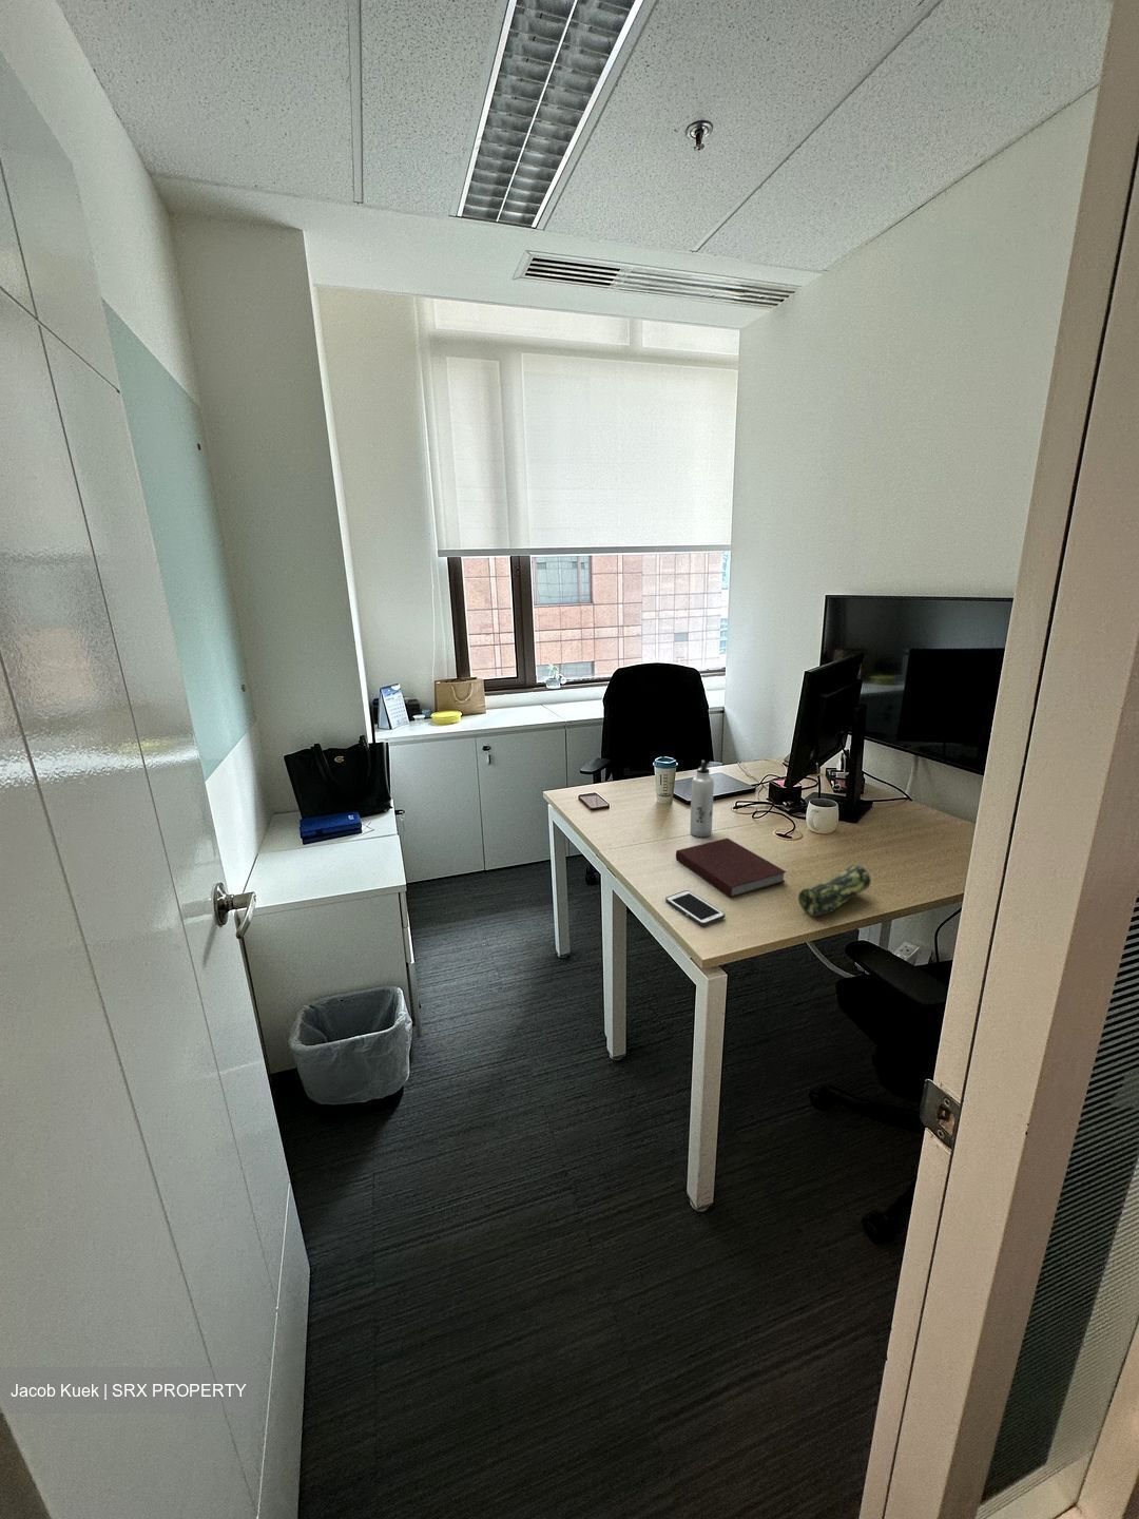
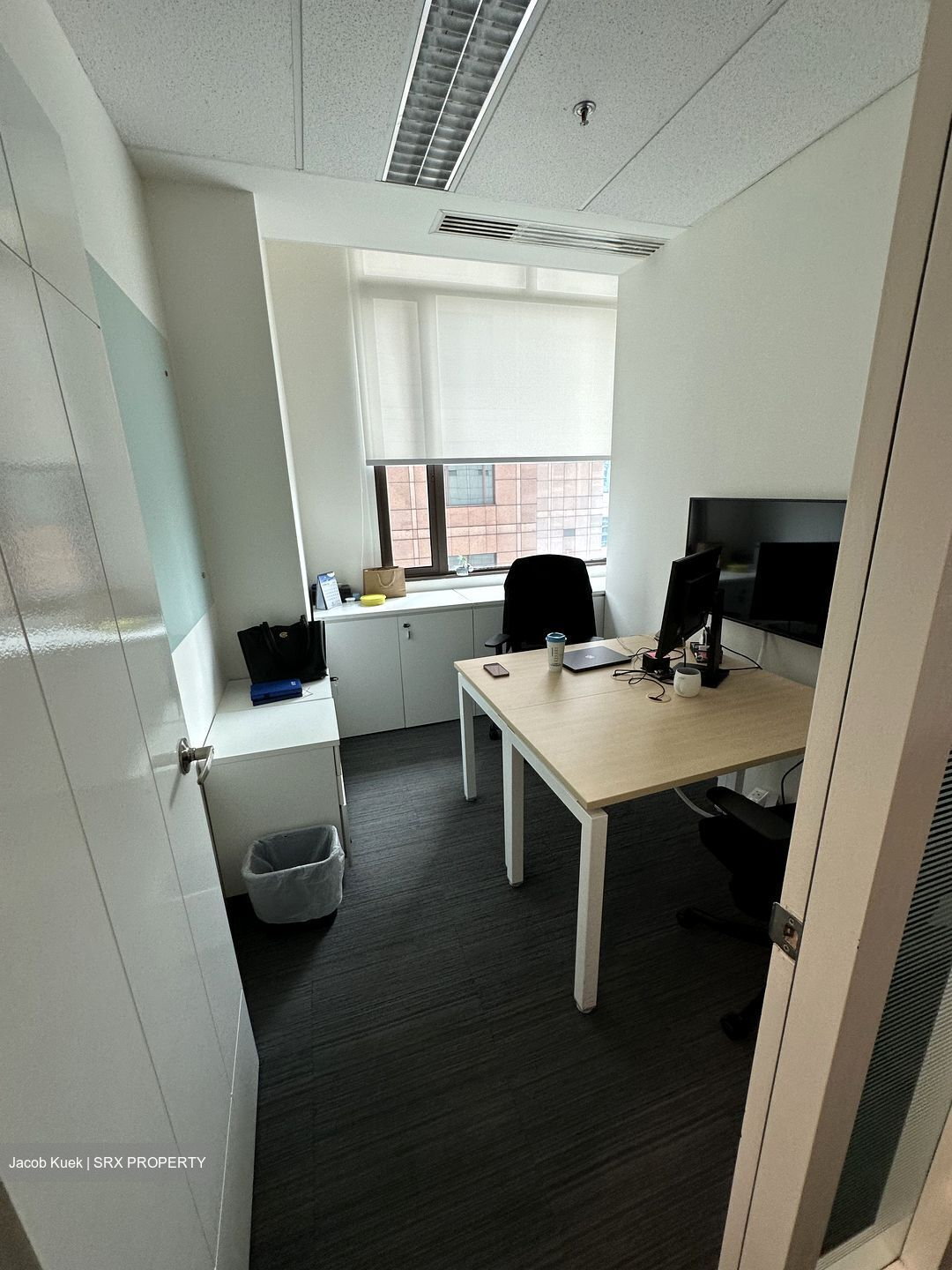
- water bottle [689,760,715,837]
- notebook [675,837,787,898]
- cell phone [664,889,725,927]
- pencil case [797,862,872,916]
